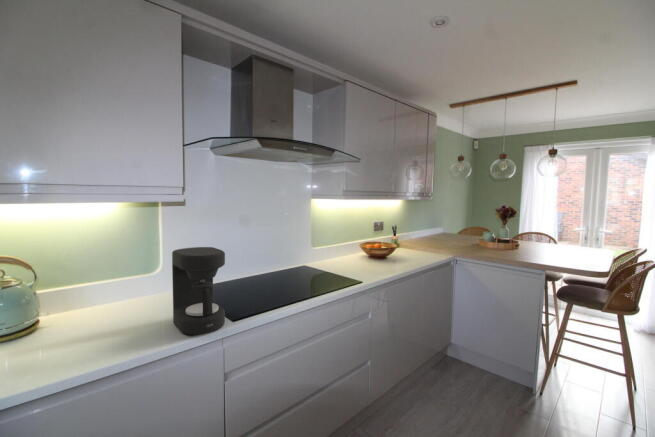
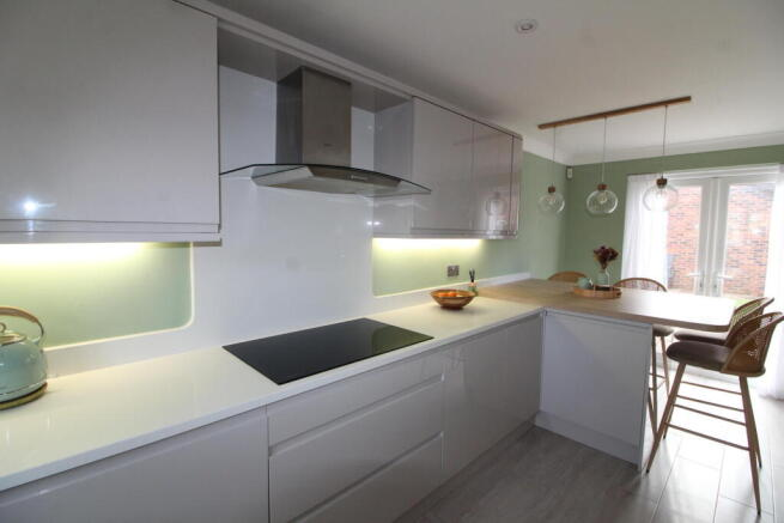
- coffee maker [171,246,226,336]
